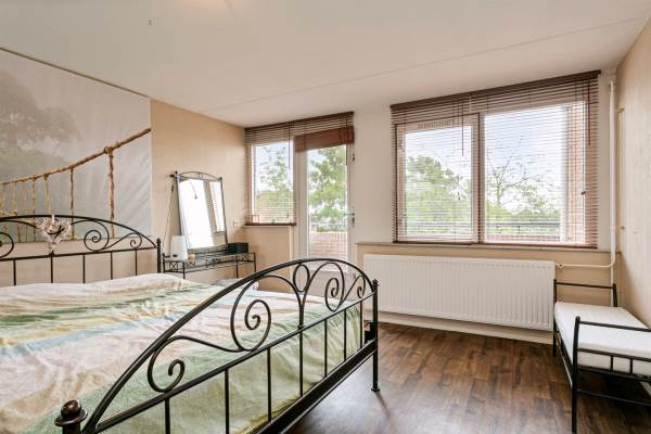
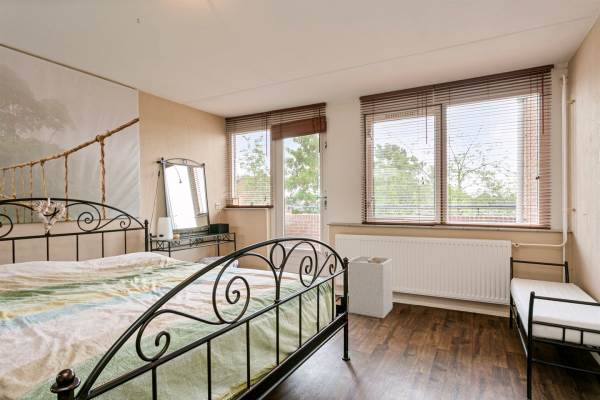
+ laundry hamper [348,255,394,319]
